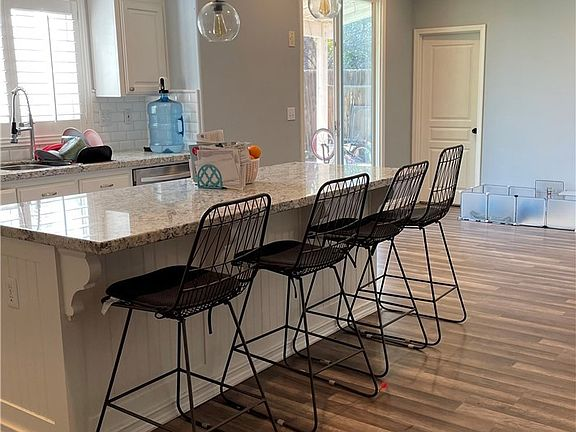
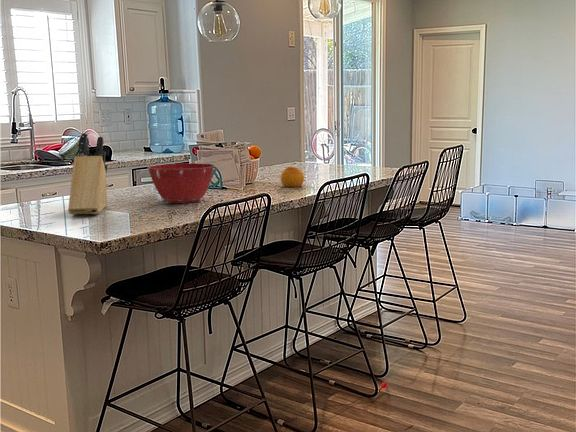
+ fruit [280,166,305,188]
+ knife block [67,132,108,216]
+ mixing bowl [147,162,216,204]
